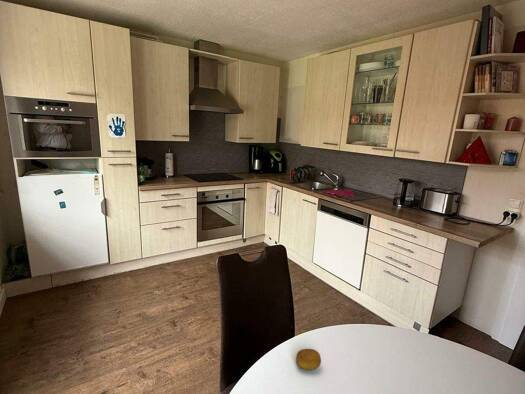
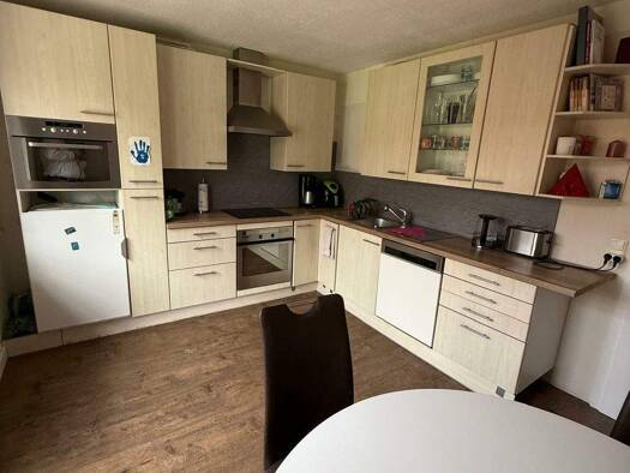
- fruit [295,348,322,371]
